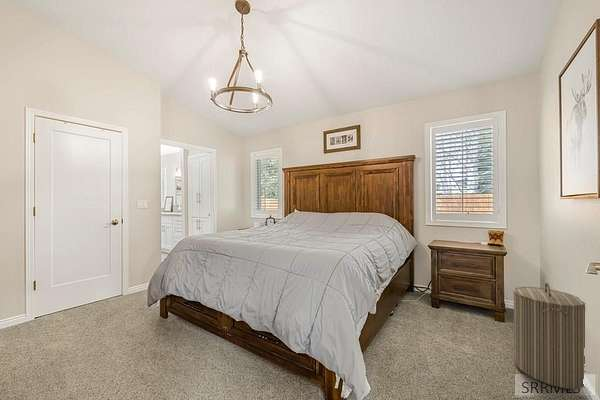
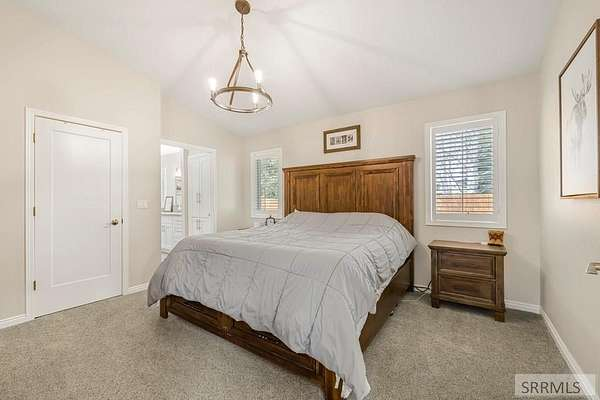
- laundry hamper [512,281,586,390]
